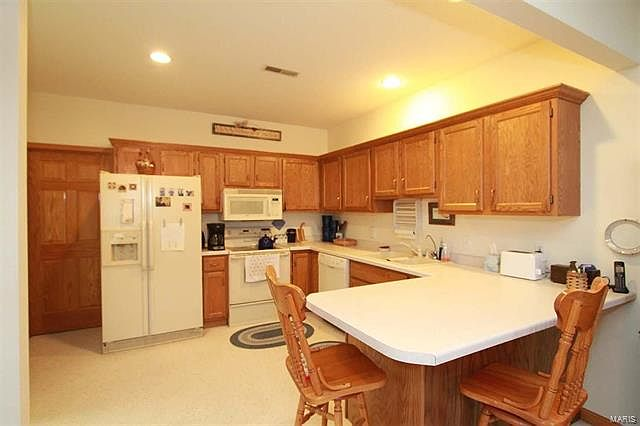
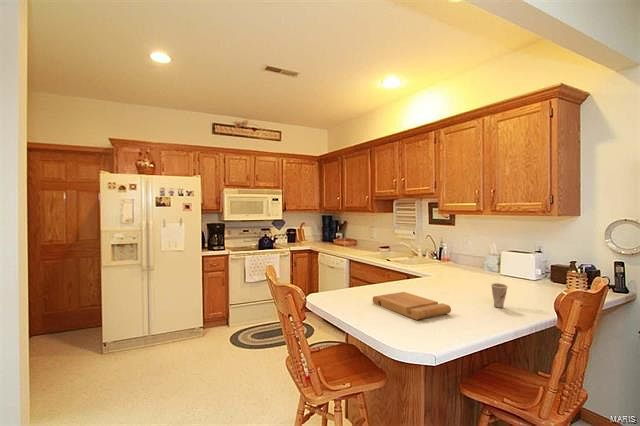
+ cup [490,282,509,309]
+ cutting board [372,291,452,321]
